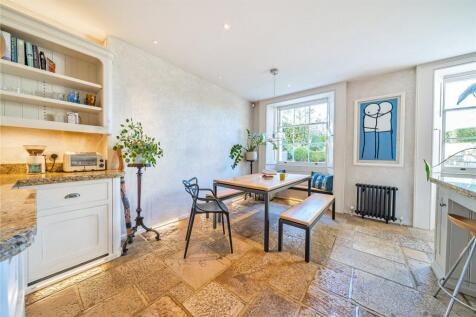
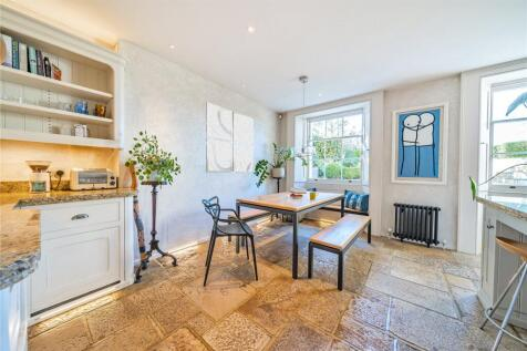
+ wall art [205,101,254,174]
